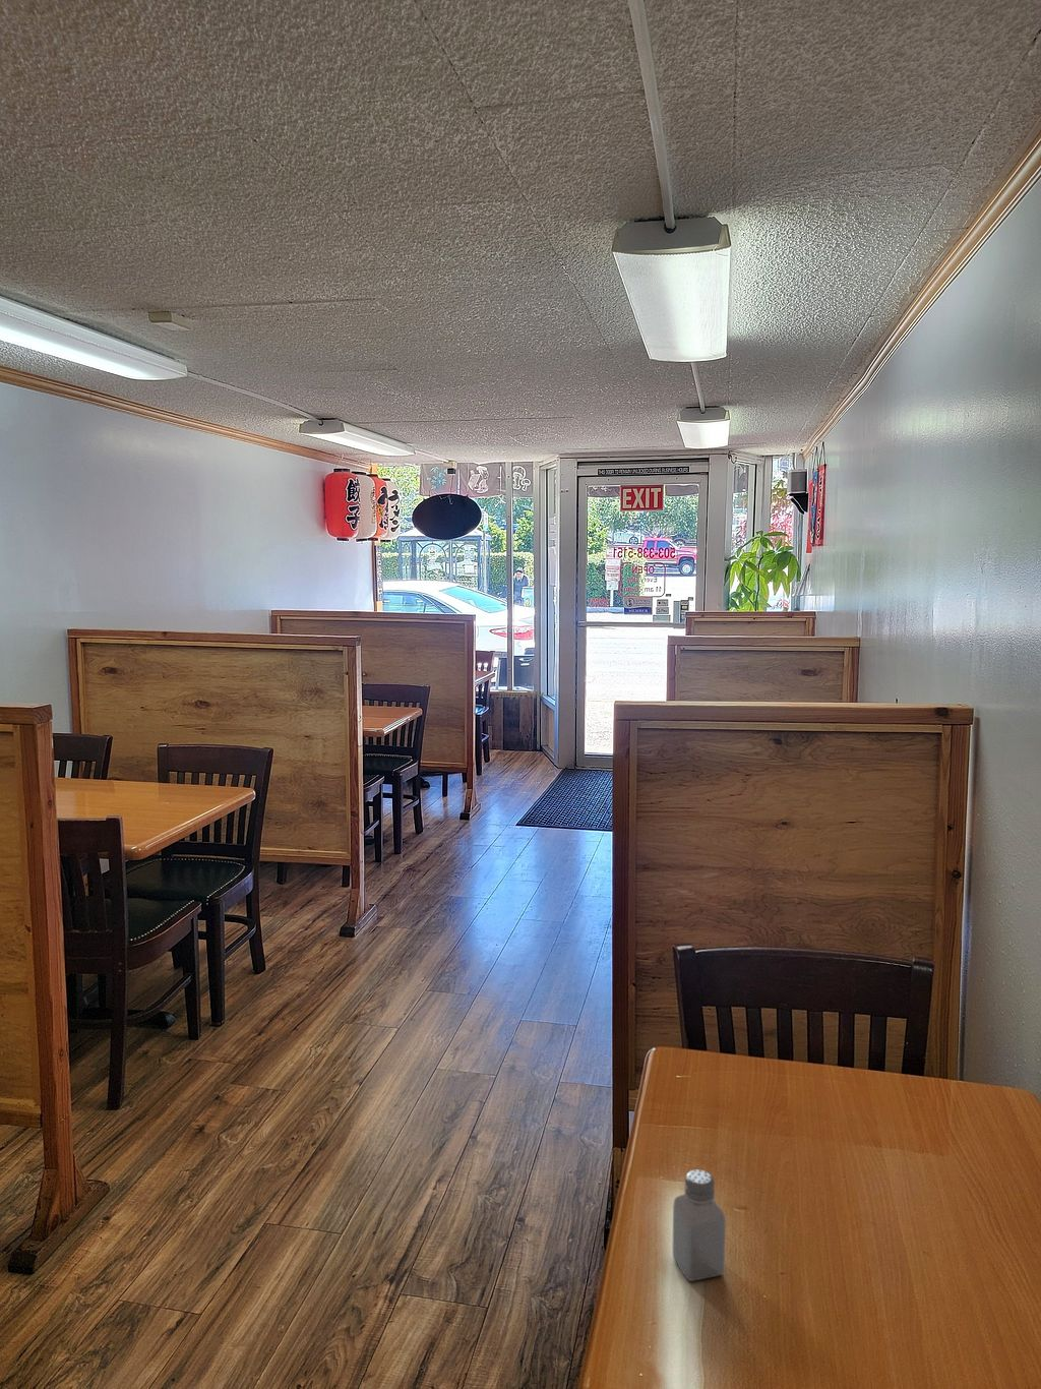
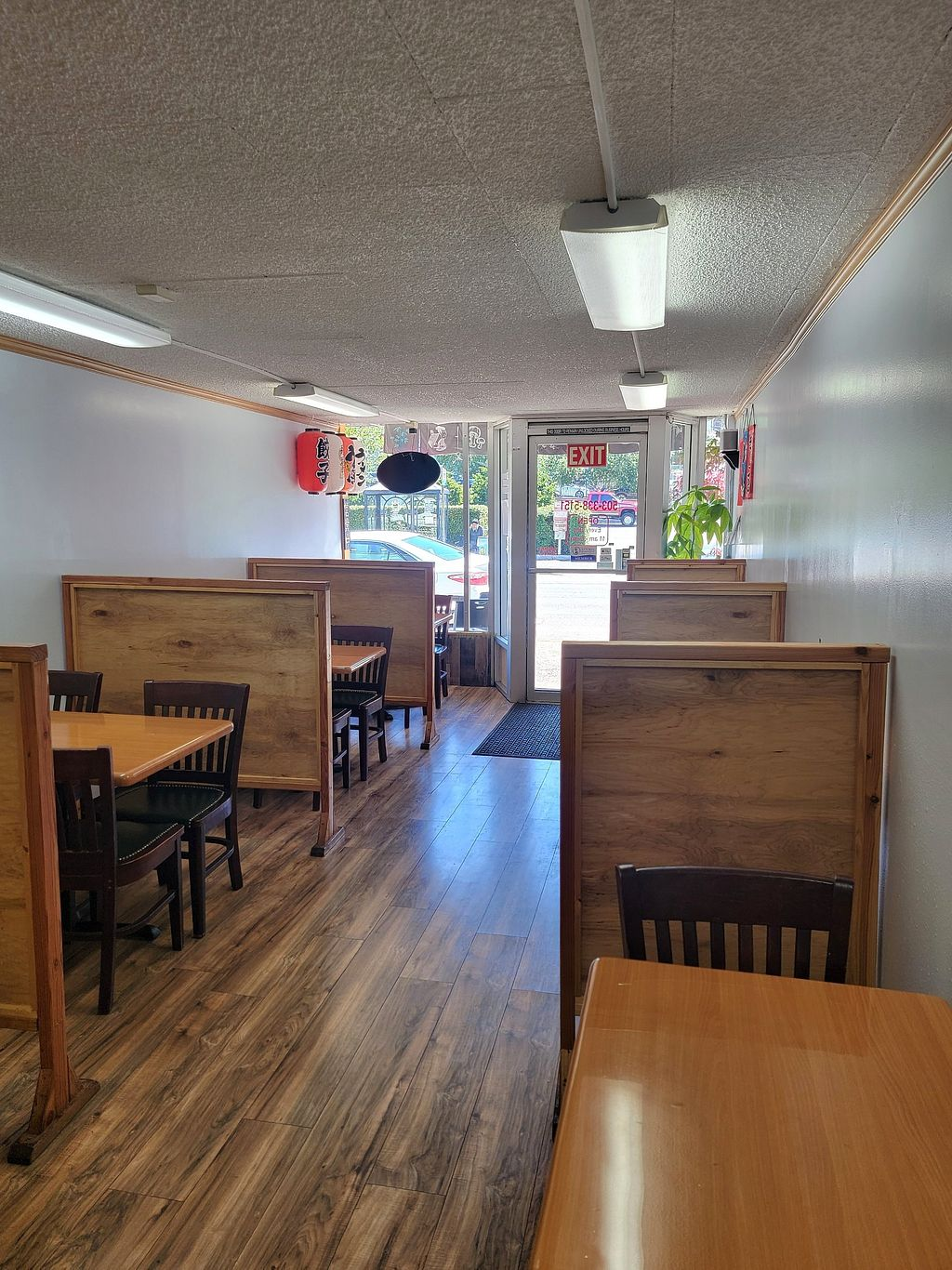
- saltshaker [672,1168,727,1282]
